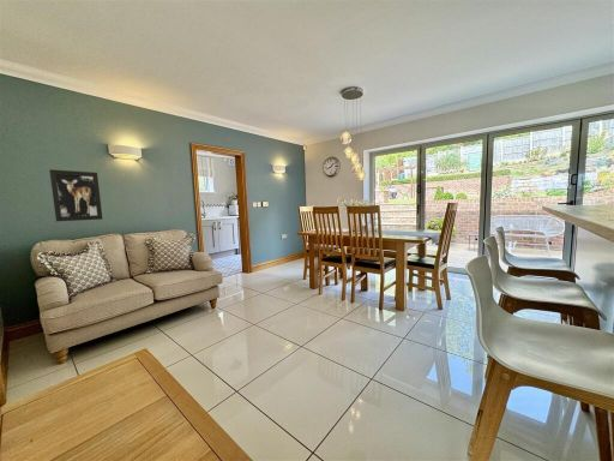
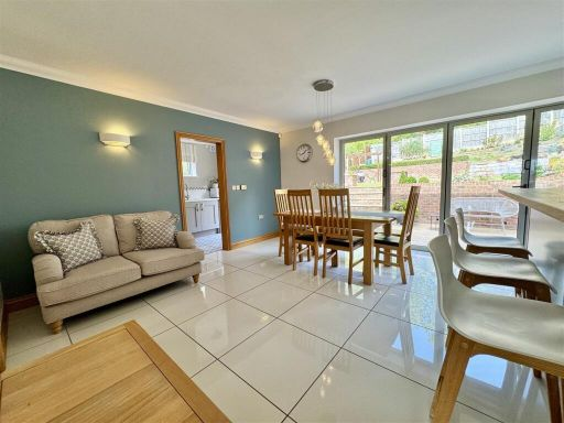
- wall art [48,168,103,222]
